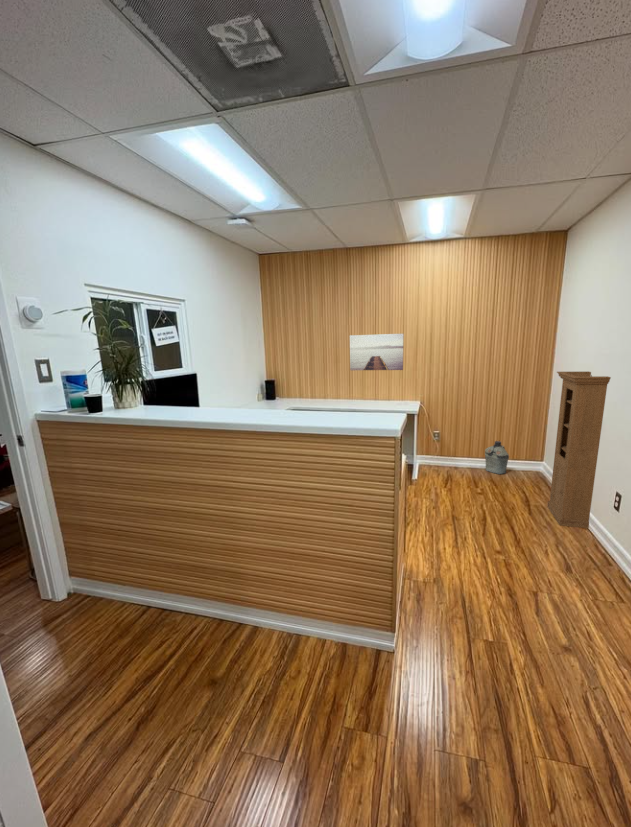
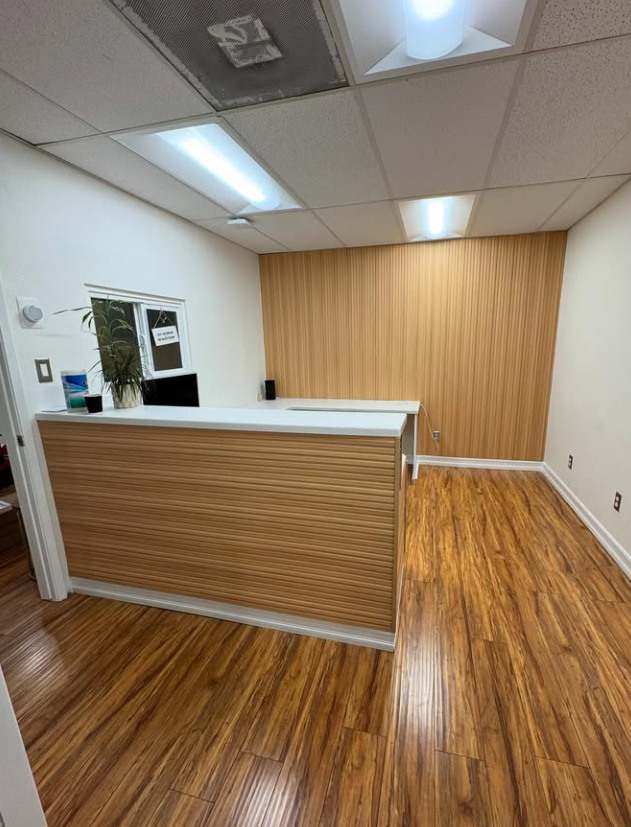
- military canteen [484,440,510,475]
- cabinet [546,371,612,529]
- wall art [349,333,405,371]
